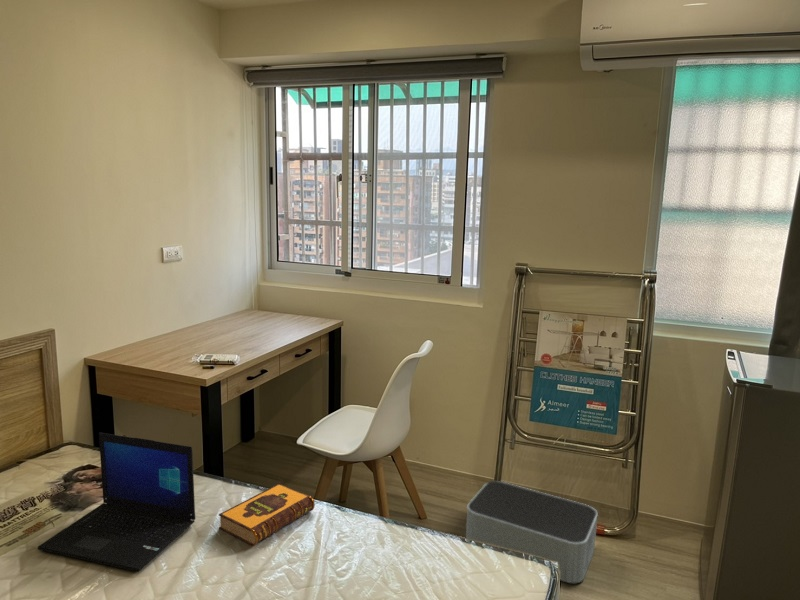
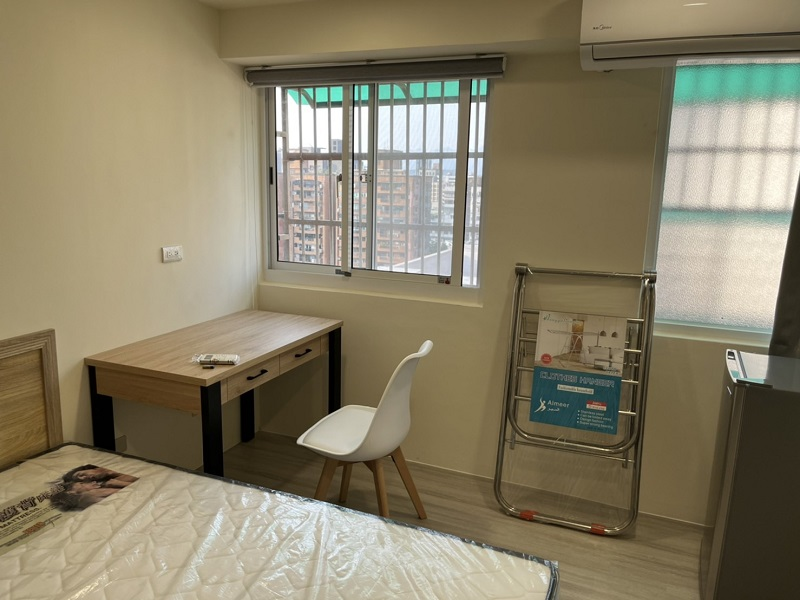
- storage bin [465,480,599,584]
- hardback book [218,483,316,547]
- laptop [37,432,197,573]
